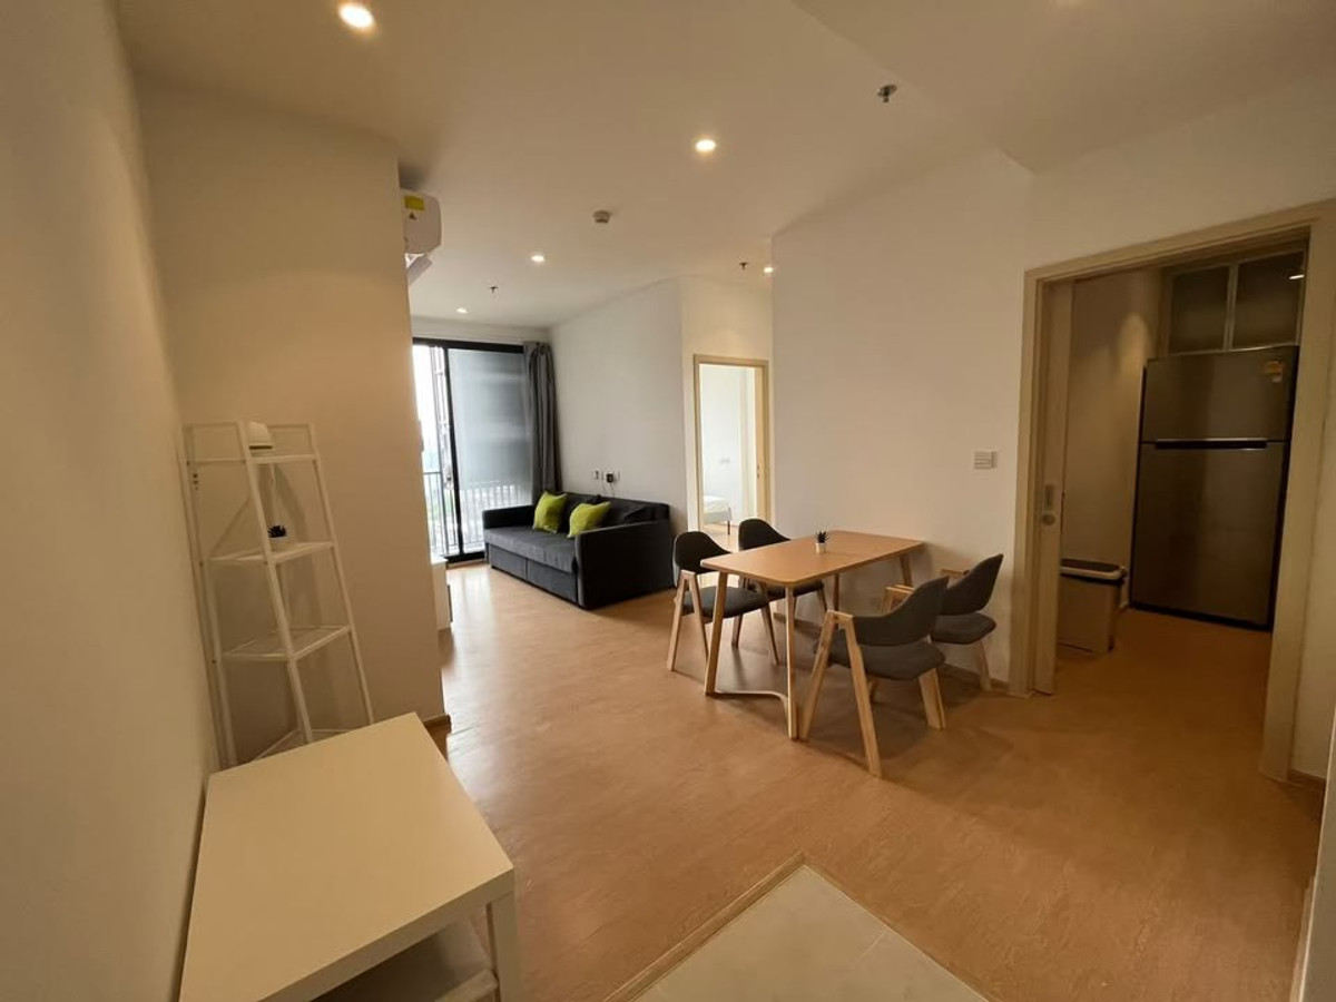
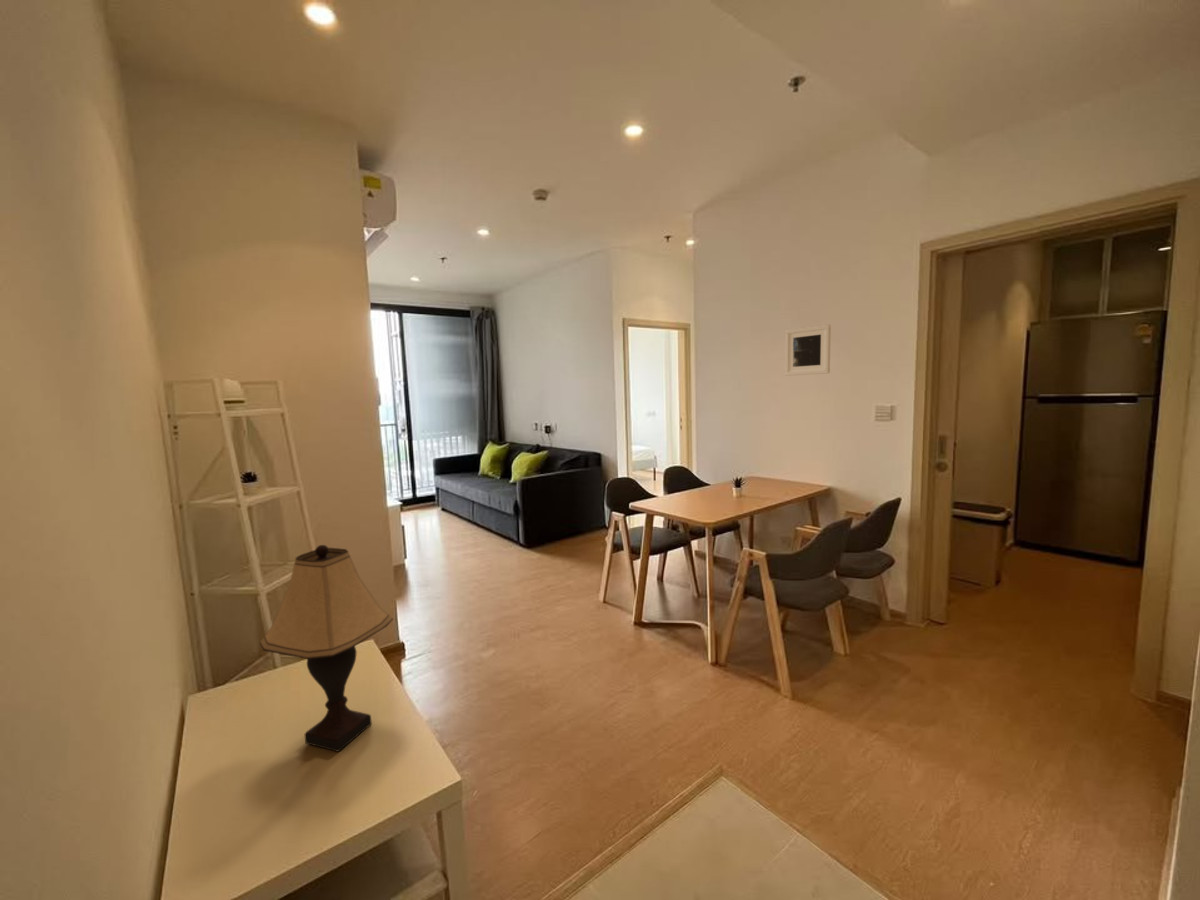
+ lamp [259,544,394,753]
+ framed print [784,324,832,377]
